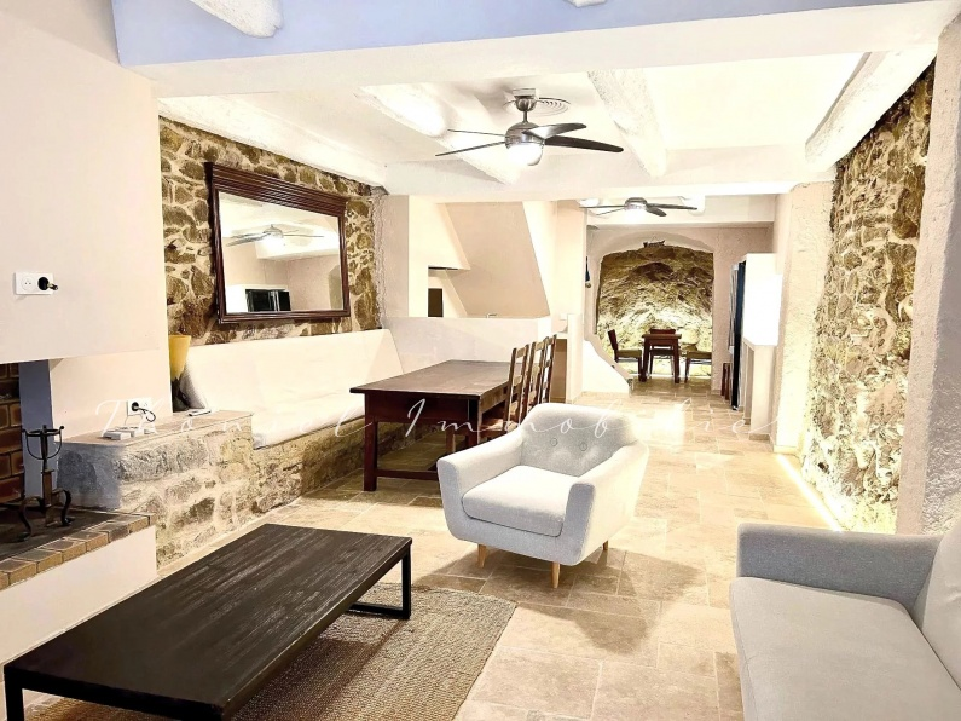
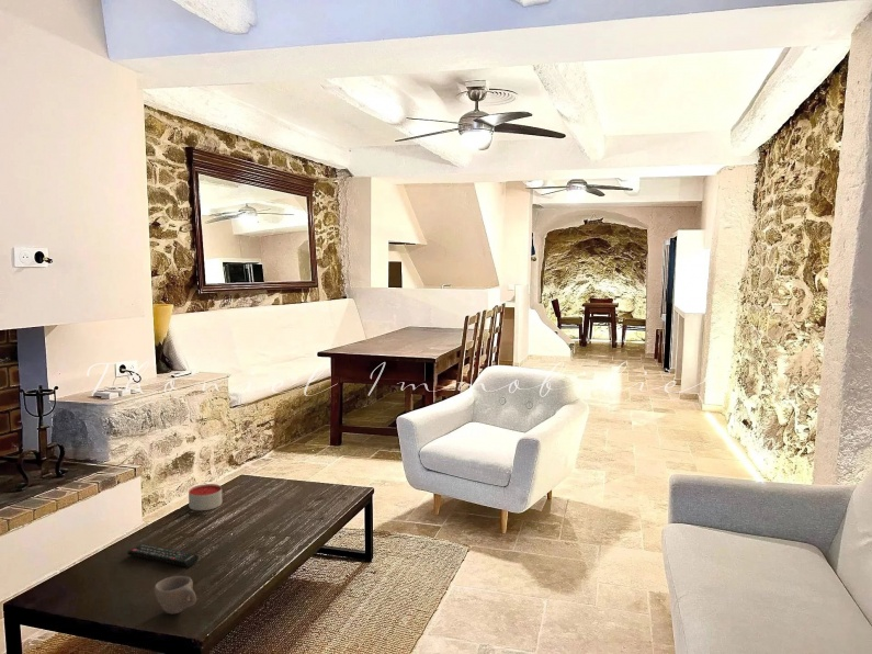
+ remote control [126,543,200,568]
+ candle [188,483,223,511]
+ cup [154,575,197,614]
